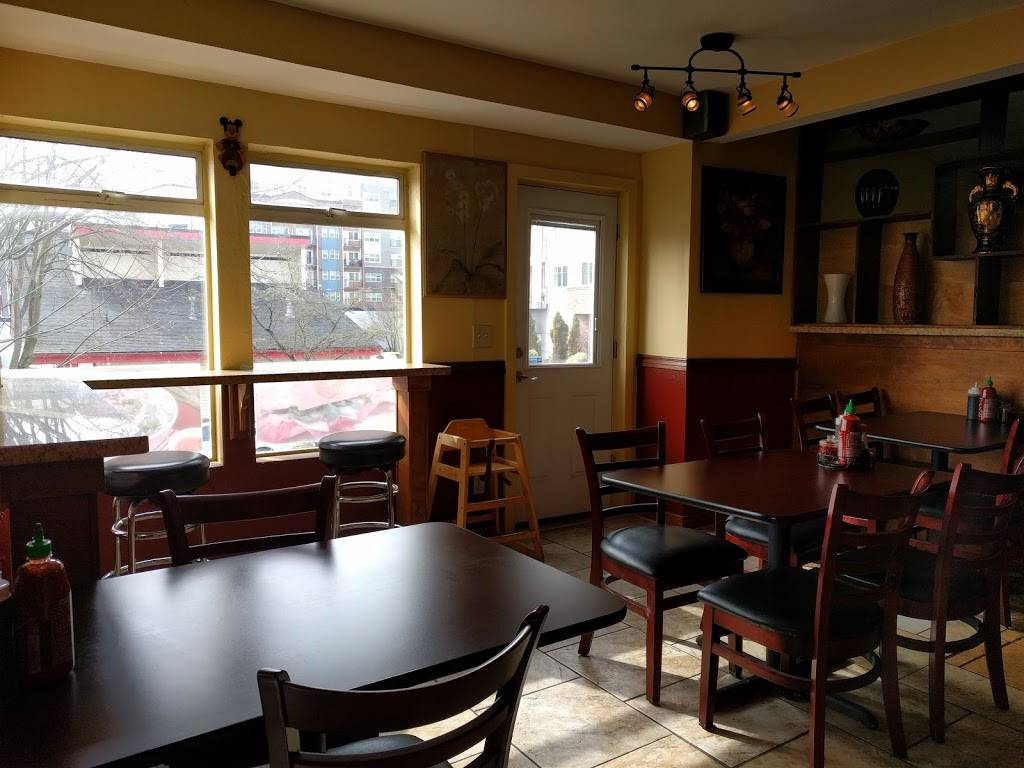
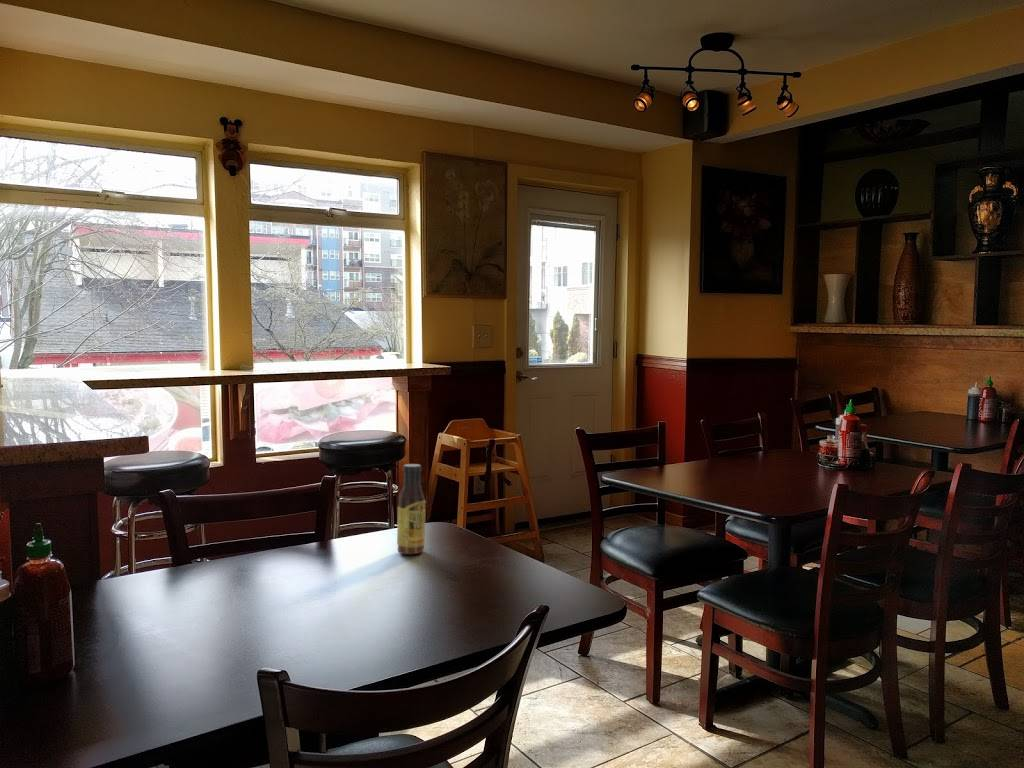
+ sauce bottle [396,463,427,555]
